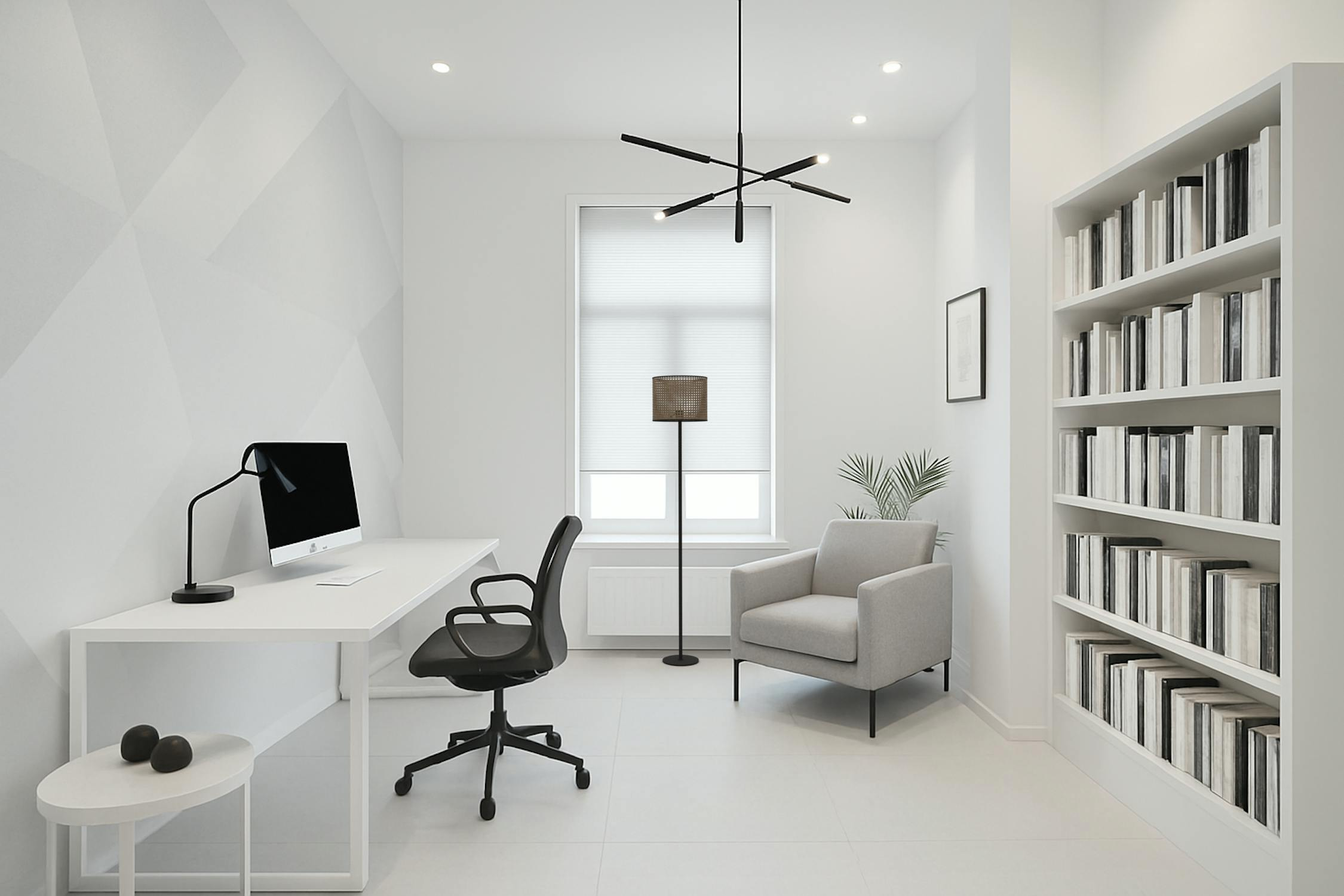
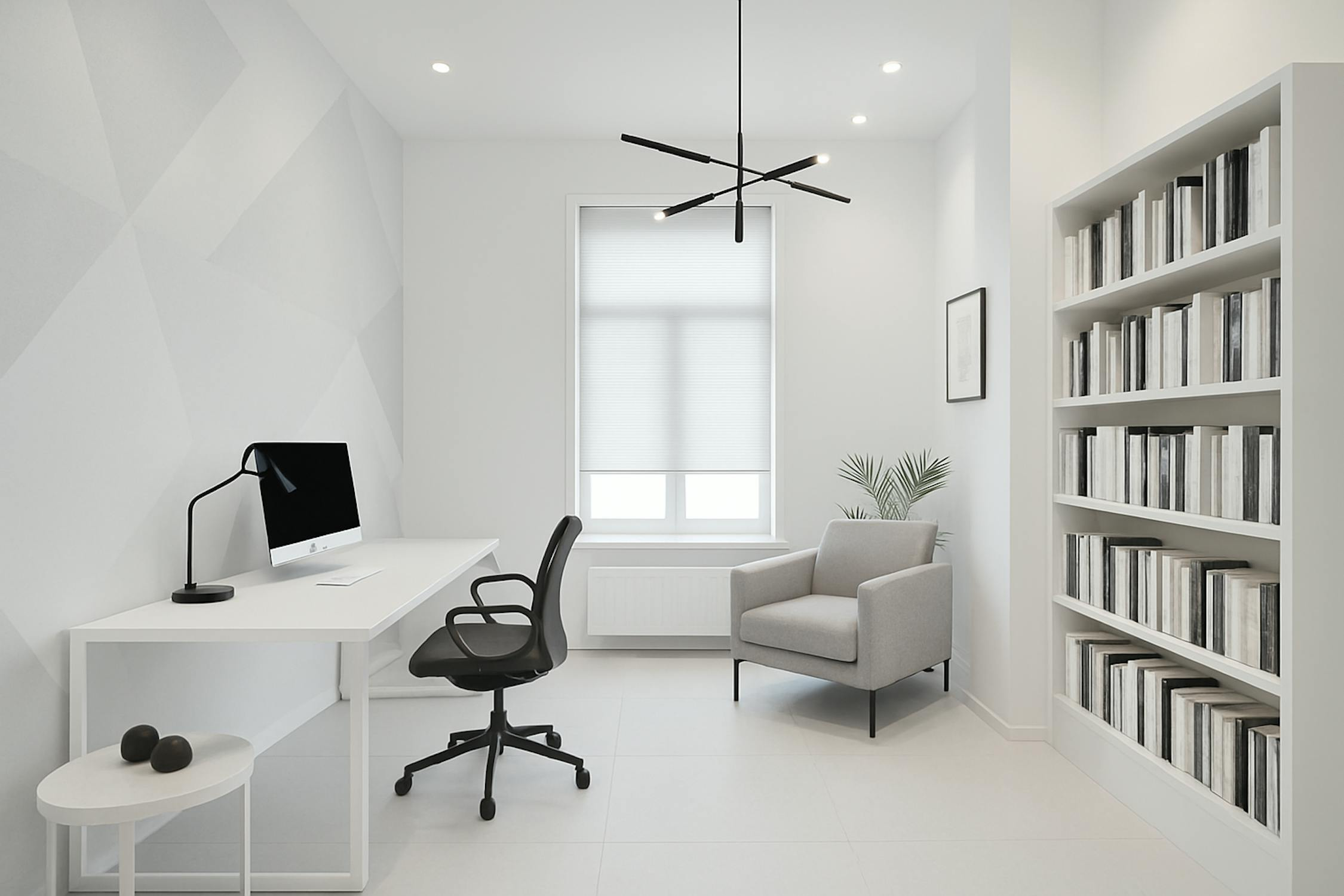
- floor lamp [652,375,708,667]
